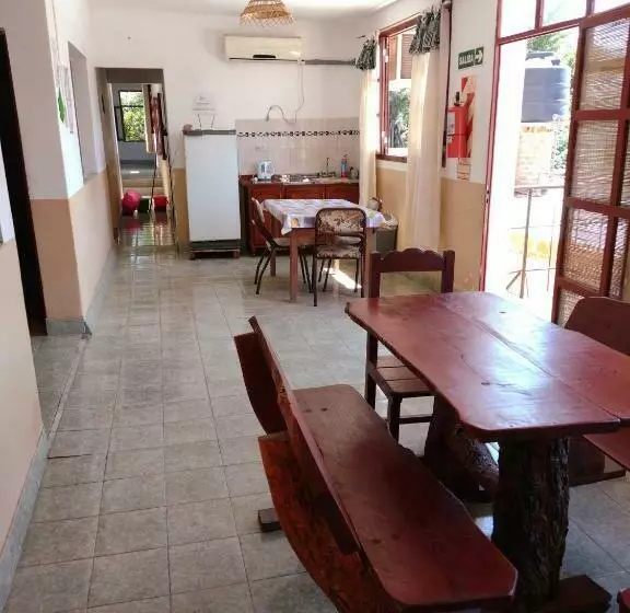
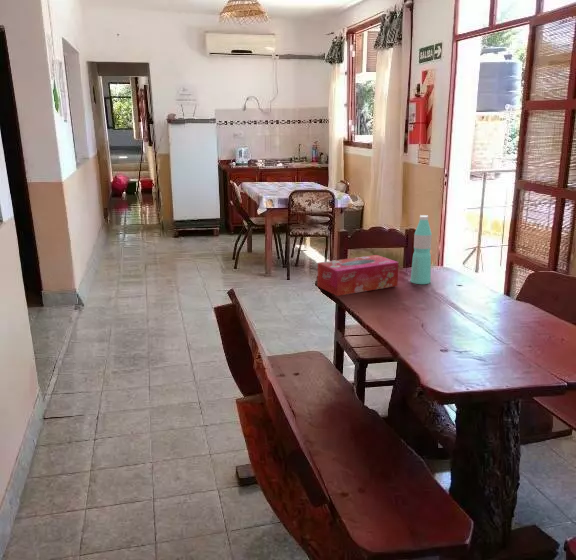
+ water bottle [410,214,433,285]
+ tissue box [317,254,400,297]
